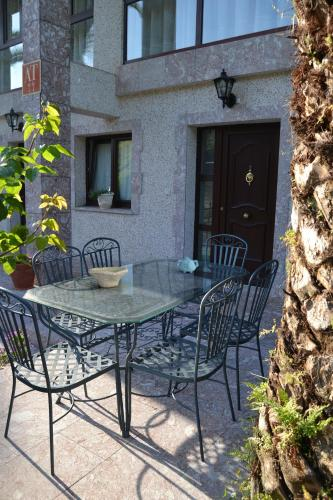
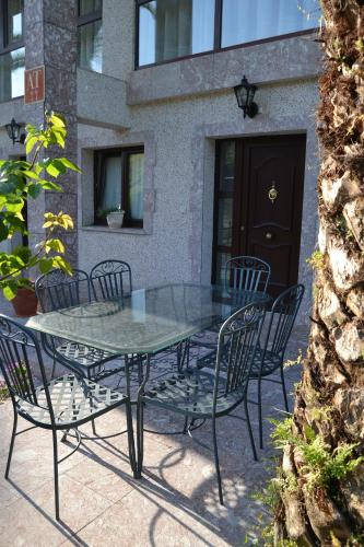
- teapot [176,256,199,274]
- bowl [87,266,129,288]
